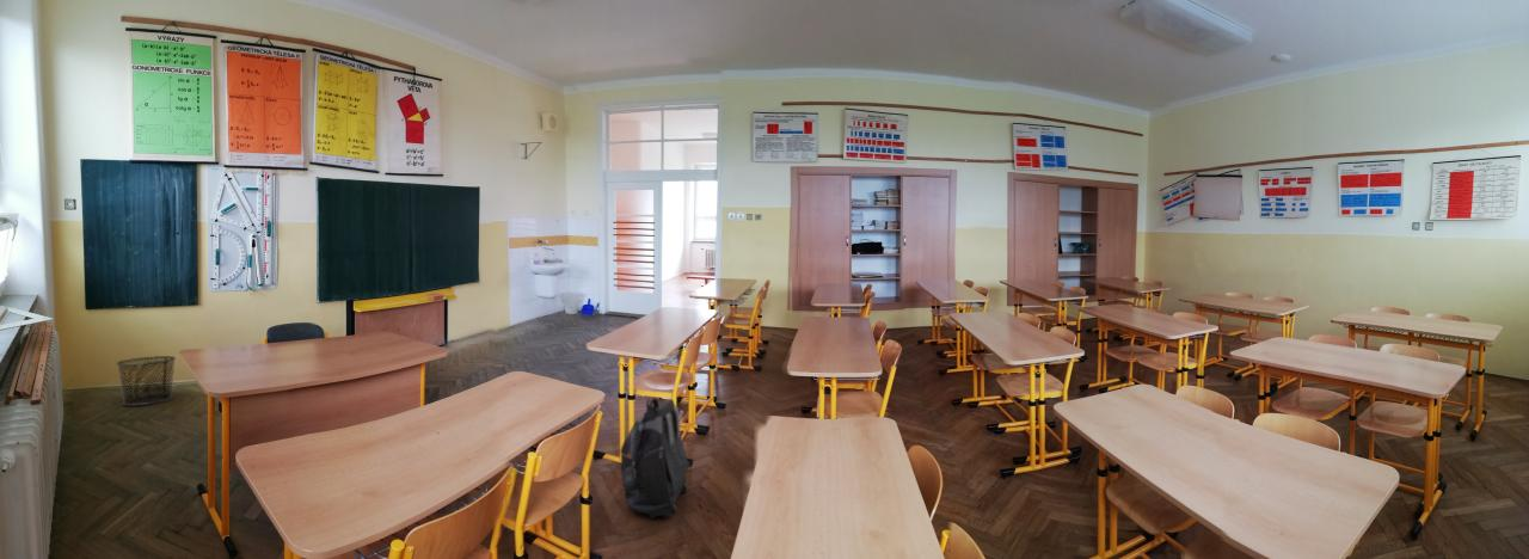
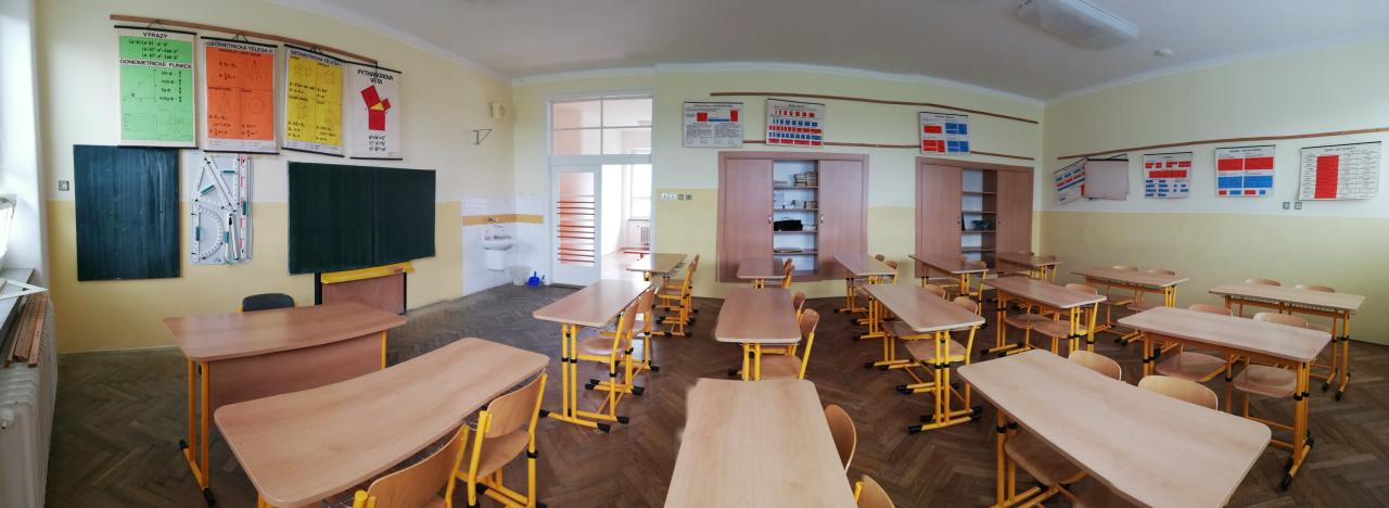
- backpack [619,397,692,518]
- waste bin [115,355,177,407]
